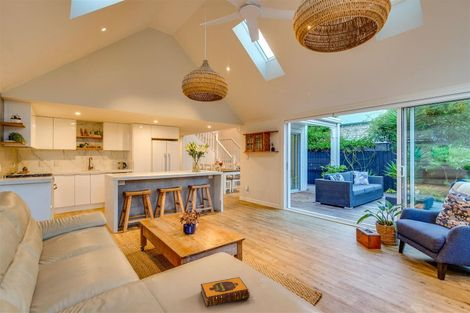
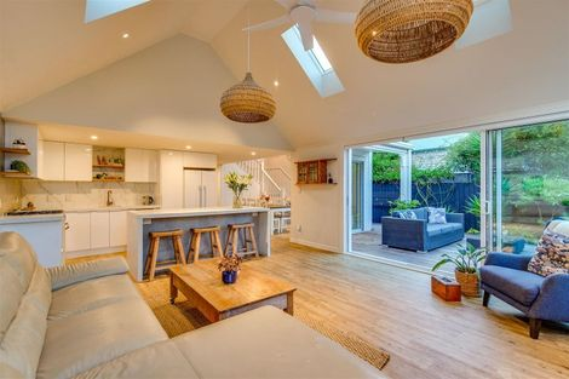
- hardback book [200,276,251,308]
